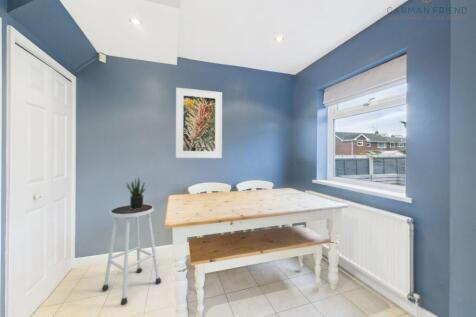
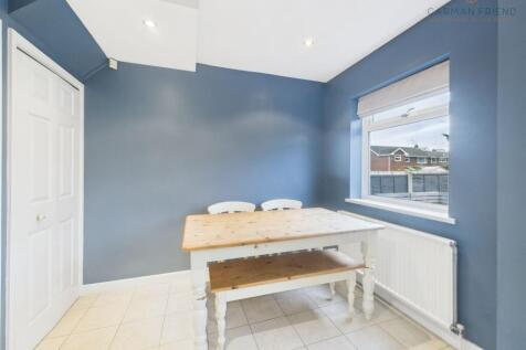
- stool [101,203,162,306]
- potted plant [125,177,147,210]
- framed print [175,87,223,159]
